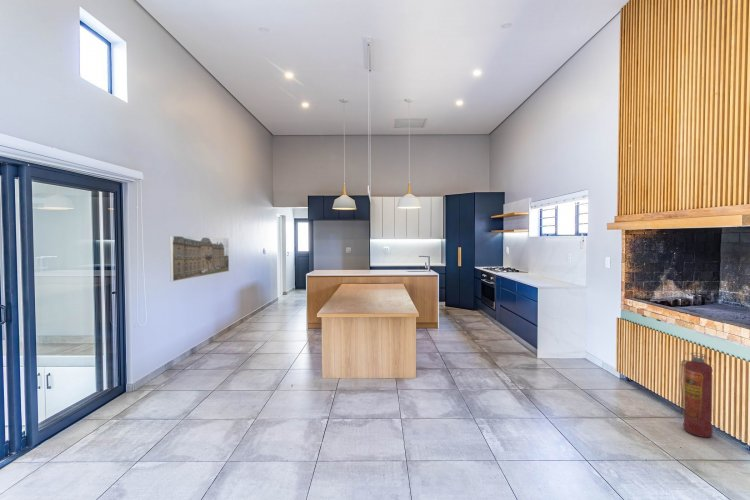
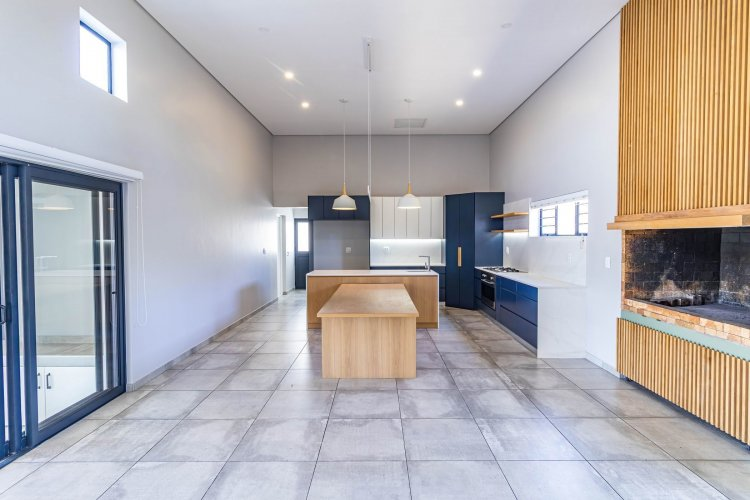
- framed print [169,235,230,282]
- fire extinguisher [679,352,714,438]
